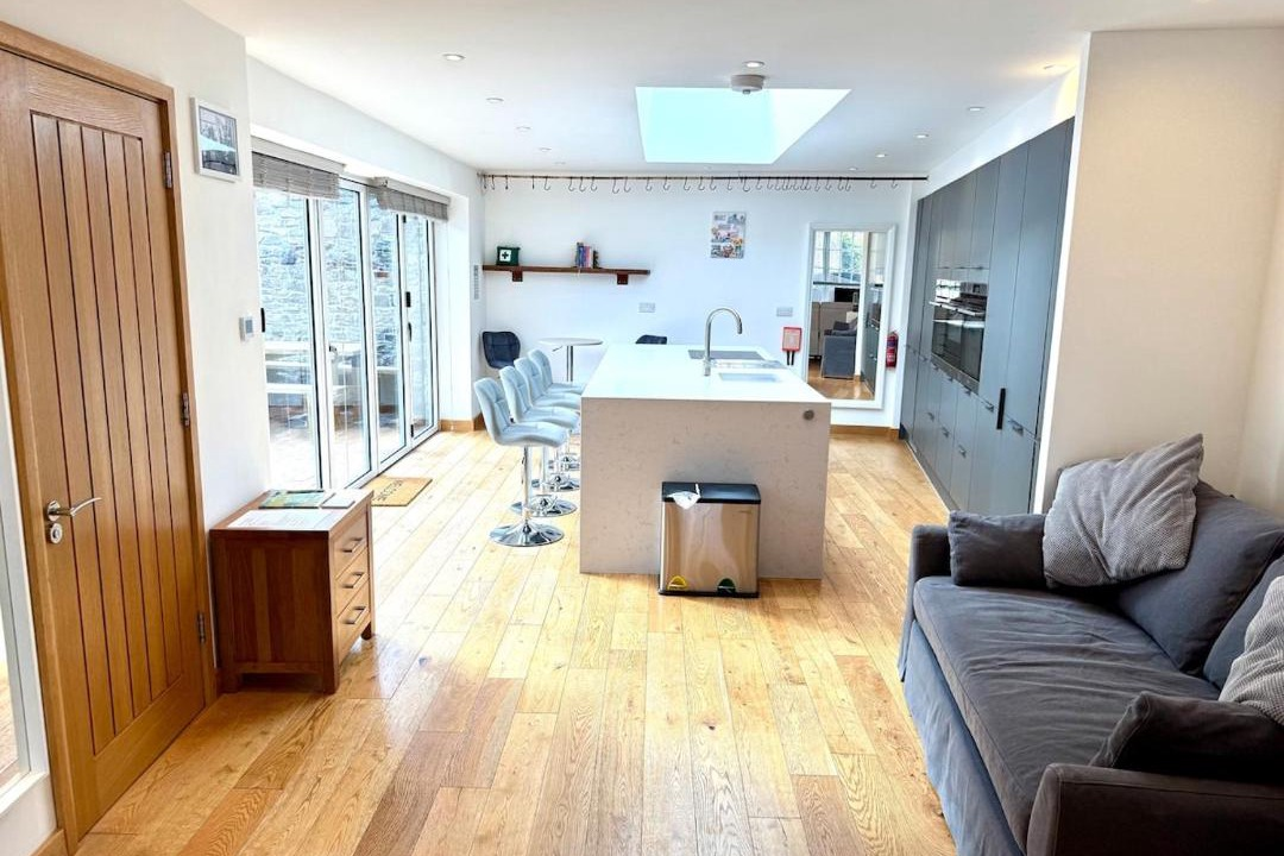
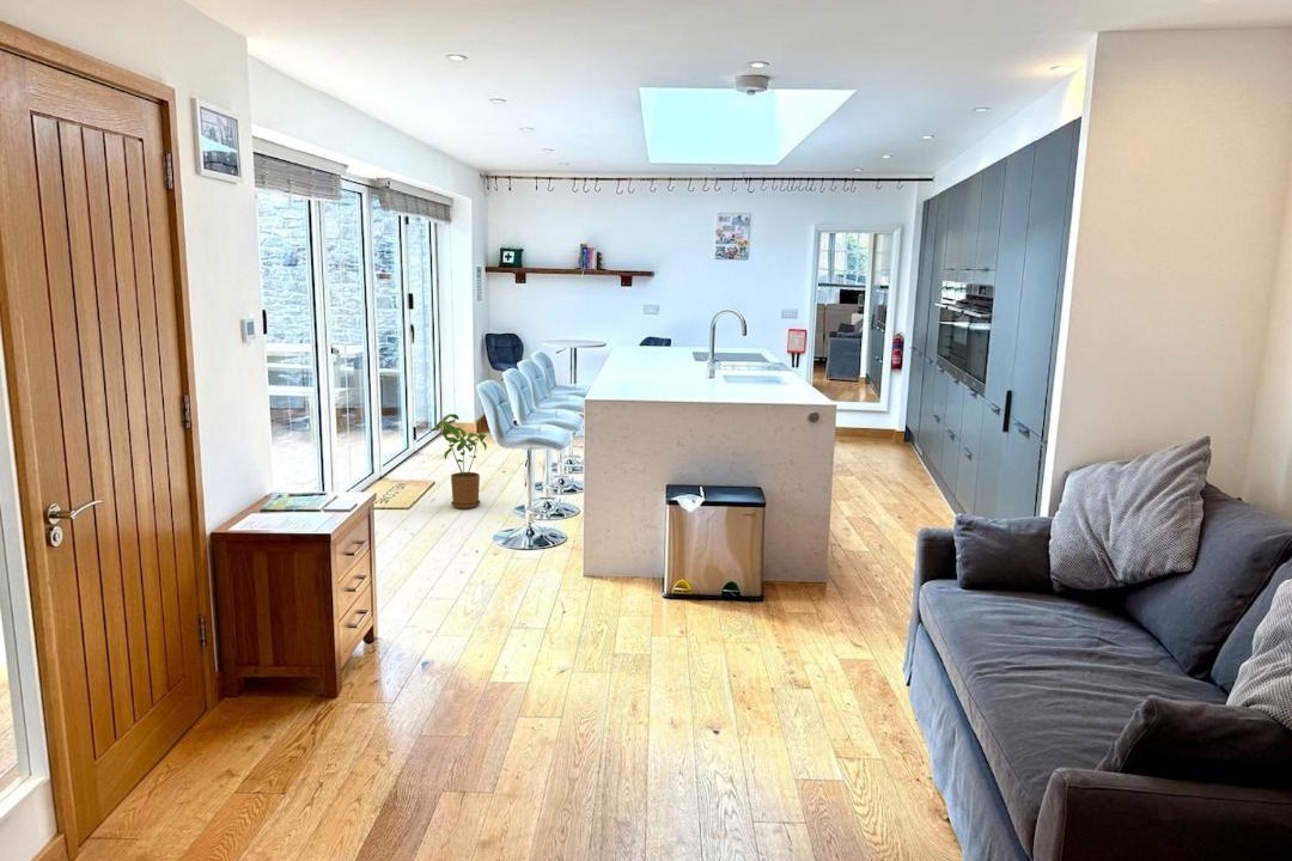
+ house plant [428,413,488,509]
